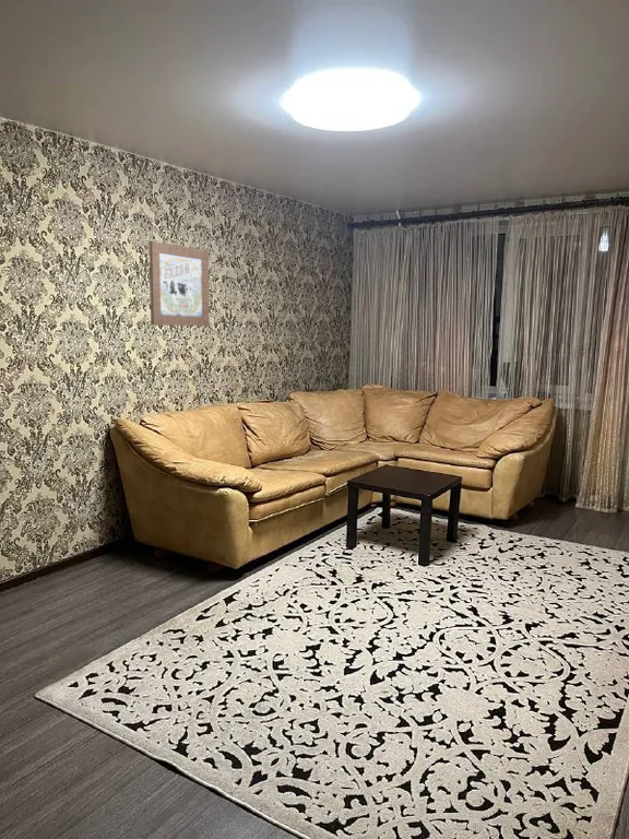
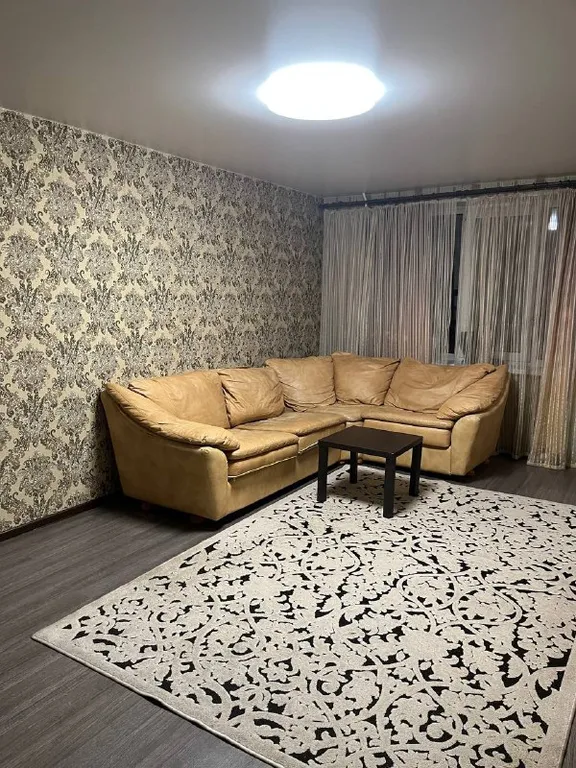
- wall art [147,240,211,328]
